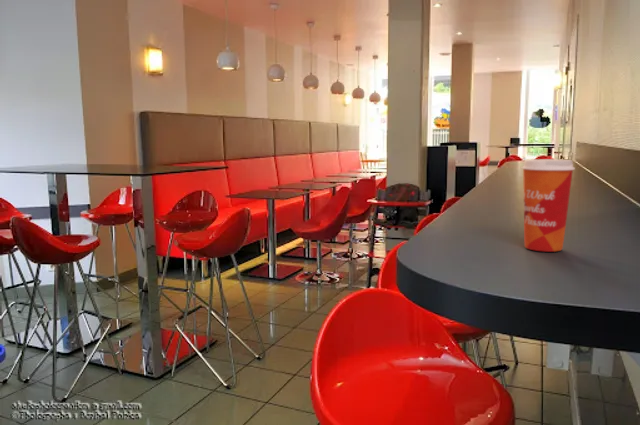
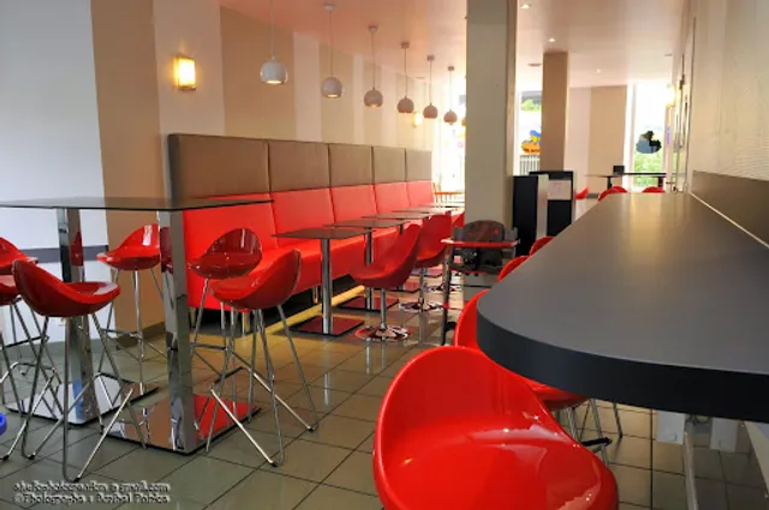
- paper cup [521,158,576,253]
